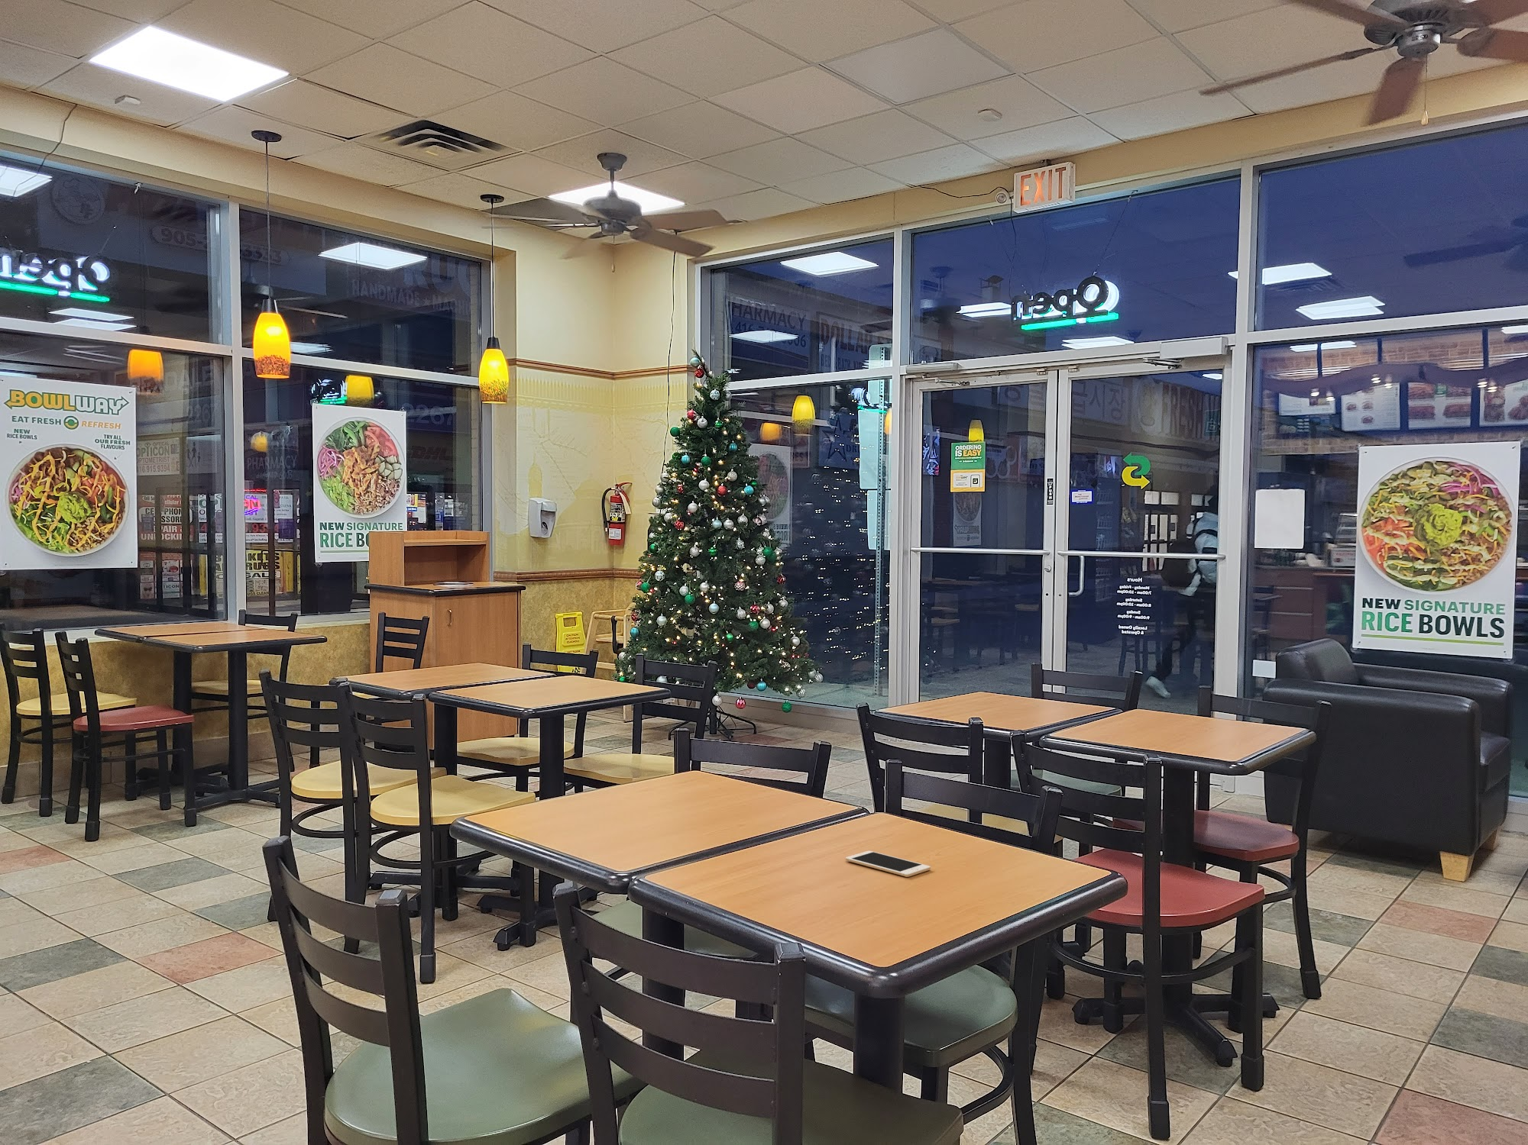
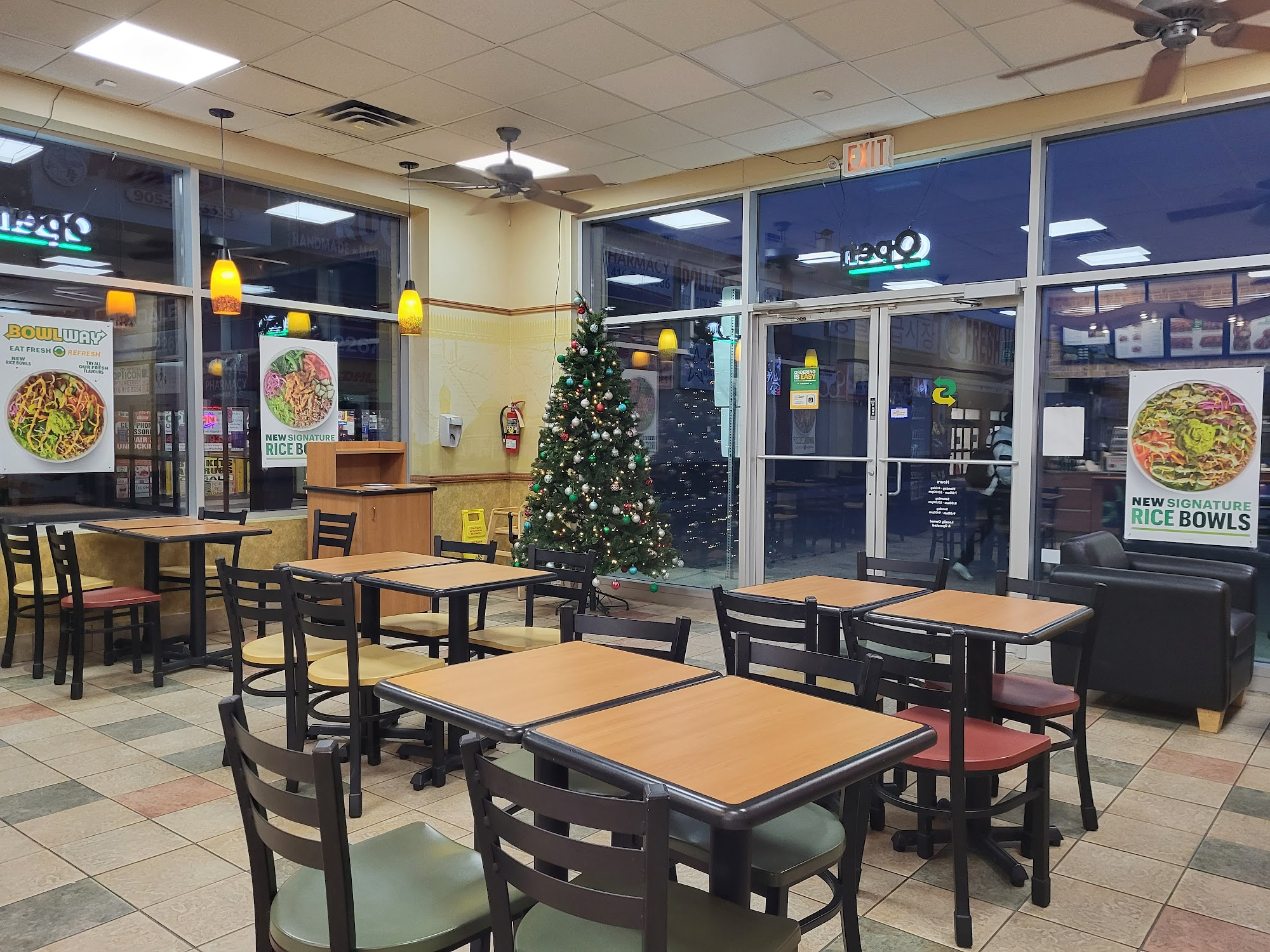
- cell phone [845,850,931,878]
